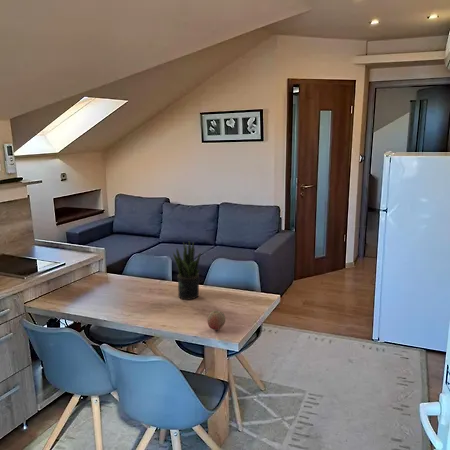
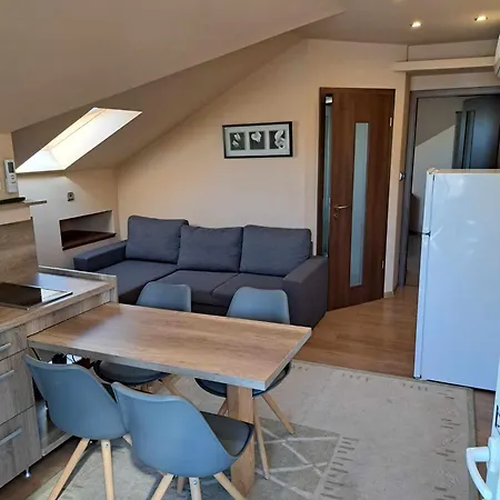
- potted plant [172,240,202,300]
- fruit [206,310,226,331]
